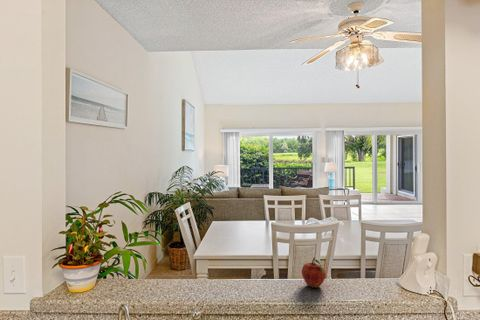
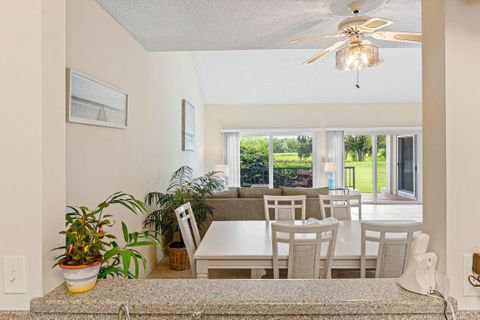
- fruit [301,256,327,289]
